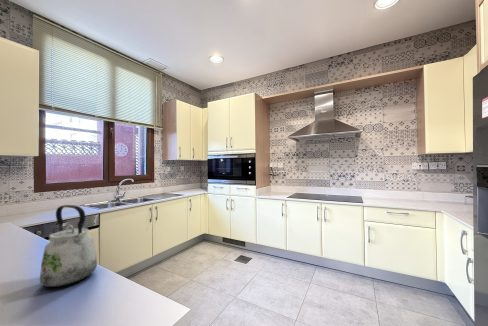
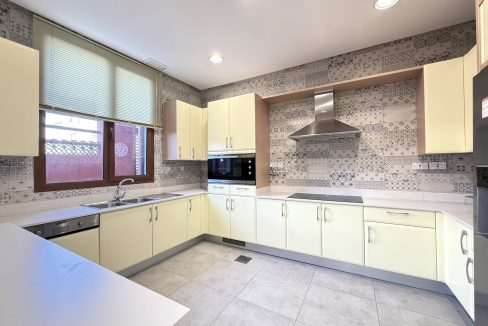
- kettle [39,204,98,288]
